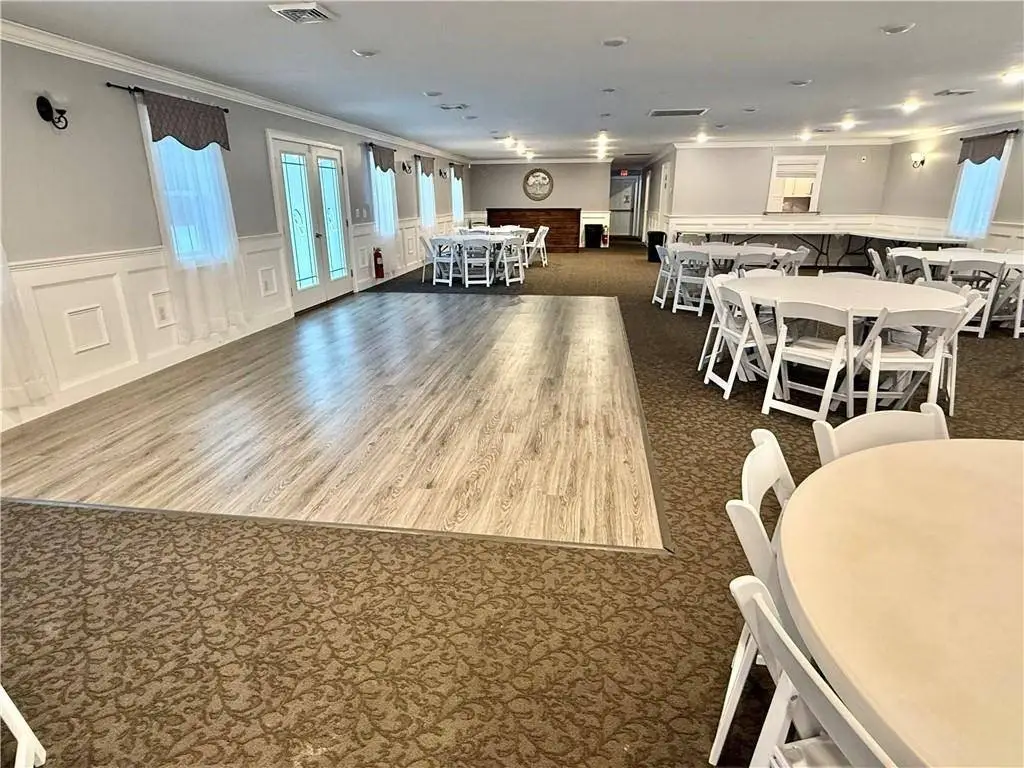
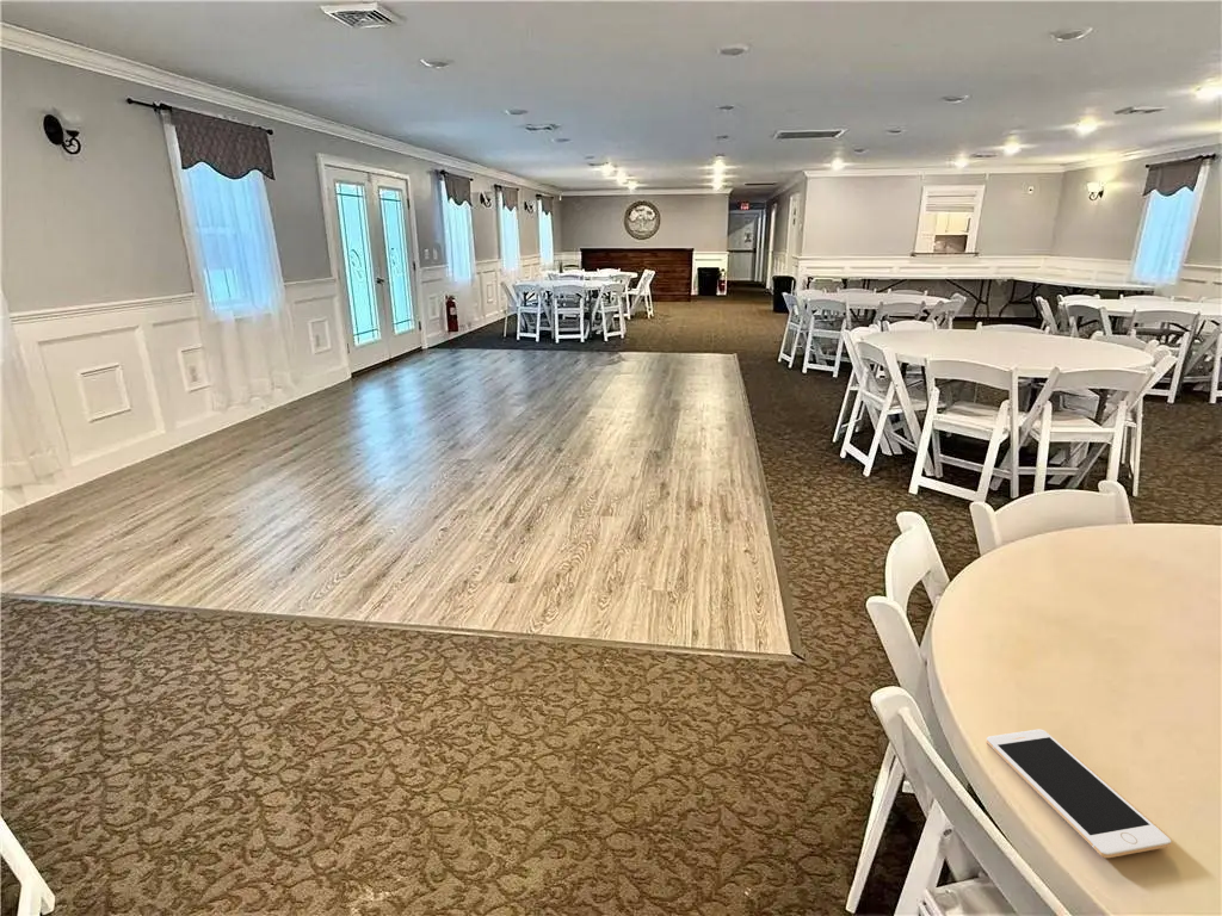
+ cell phone [985,729,1172,859]
